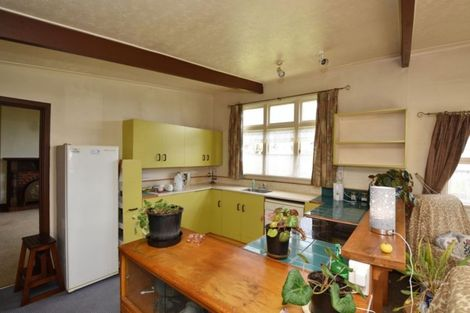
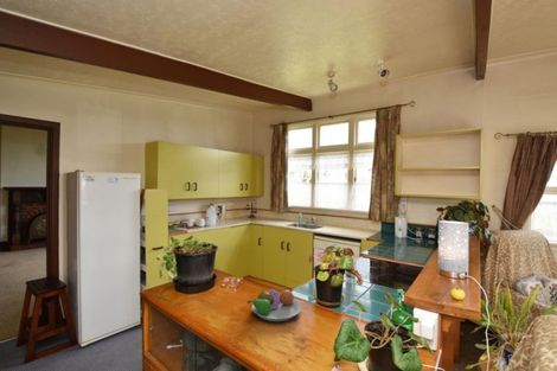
+ fruit bowl [247,287,302,322]
